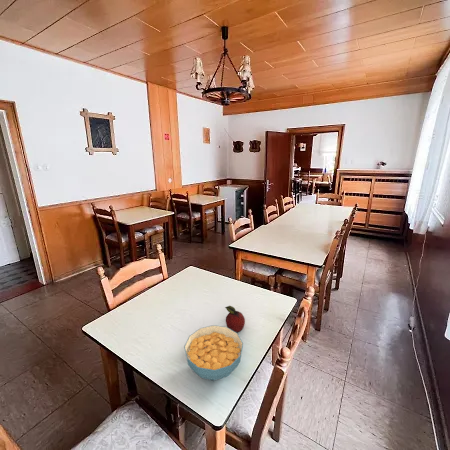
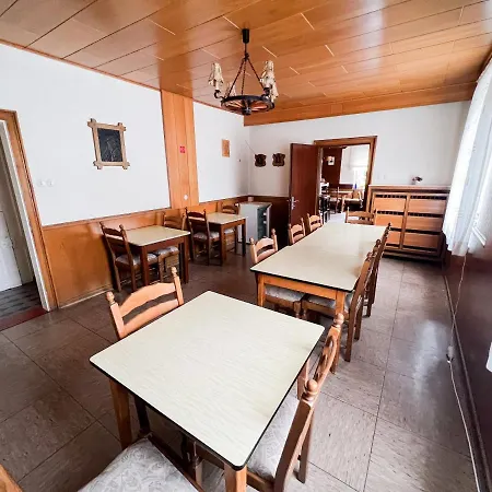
- fruit [224,305,246,333]
- cereal bowl [183,324,244,381]
